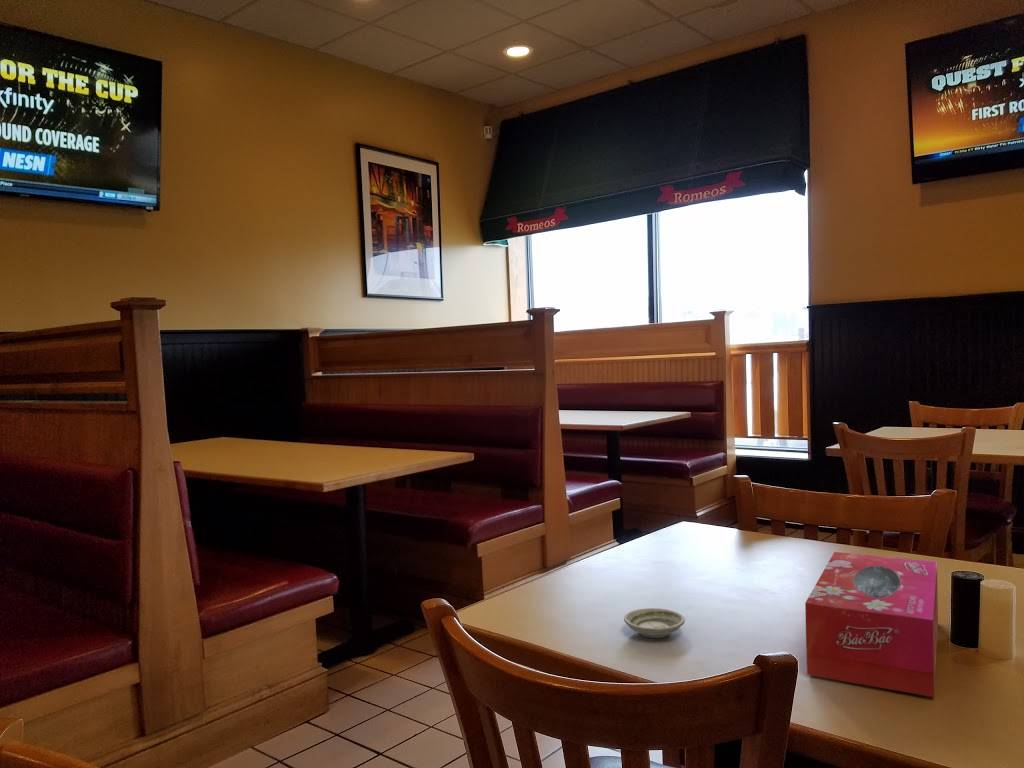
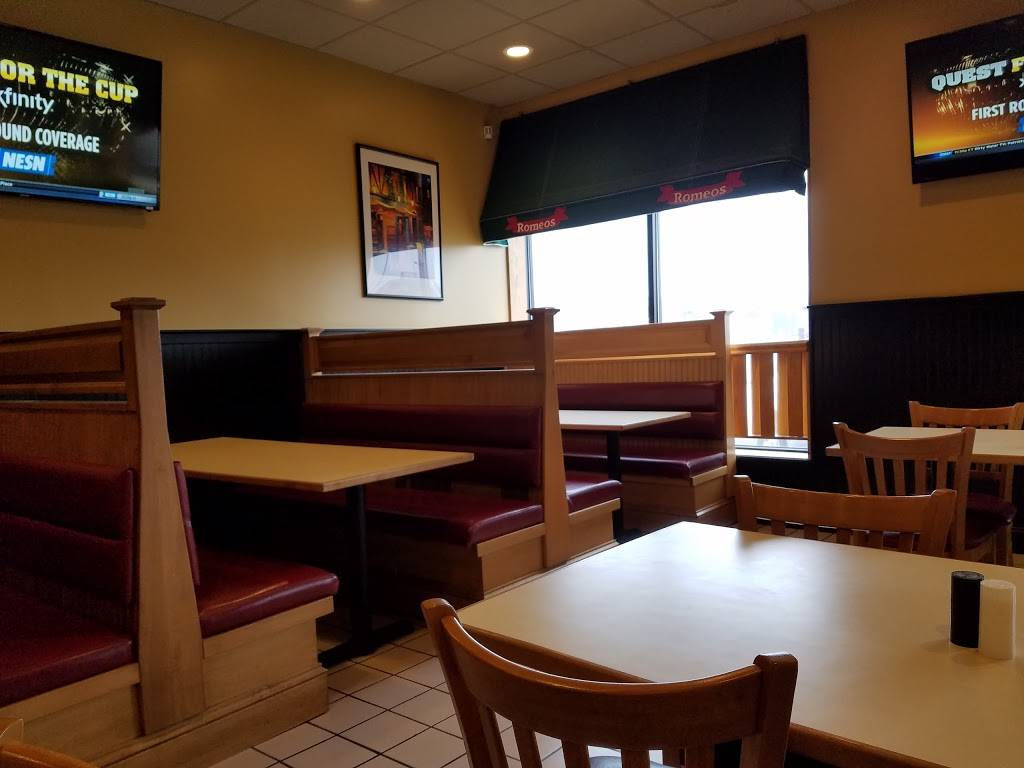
- tissue box [804,551,939,698]
- saucer [623,607,686,639]
